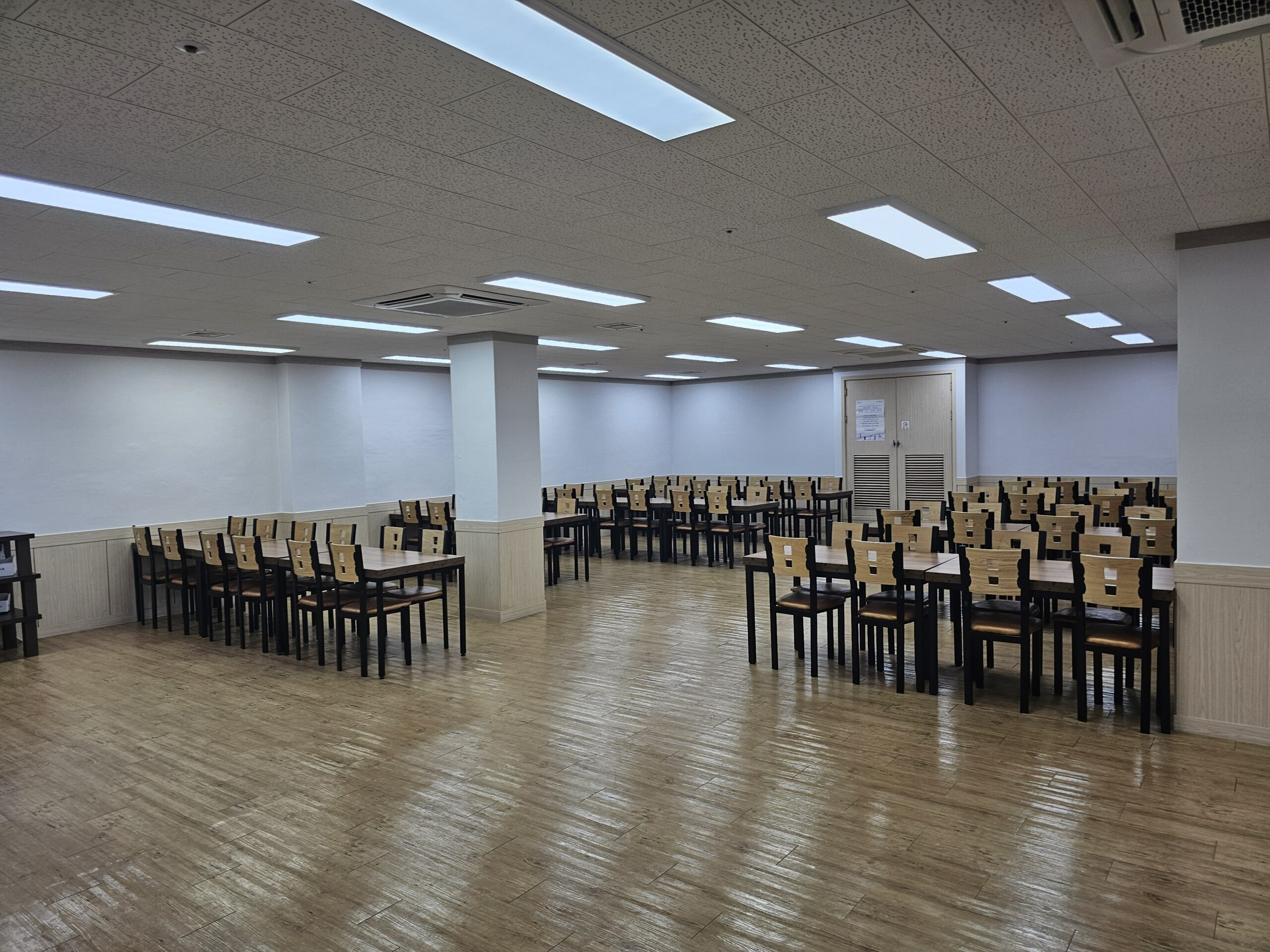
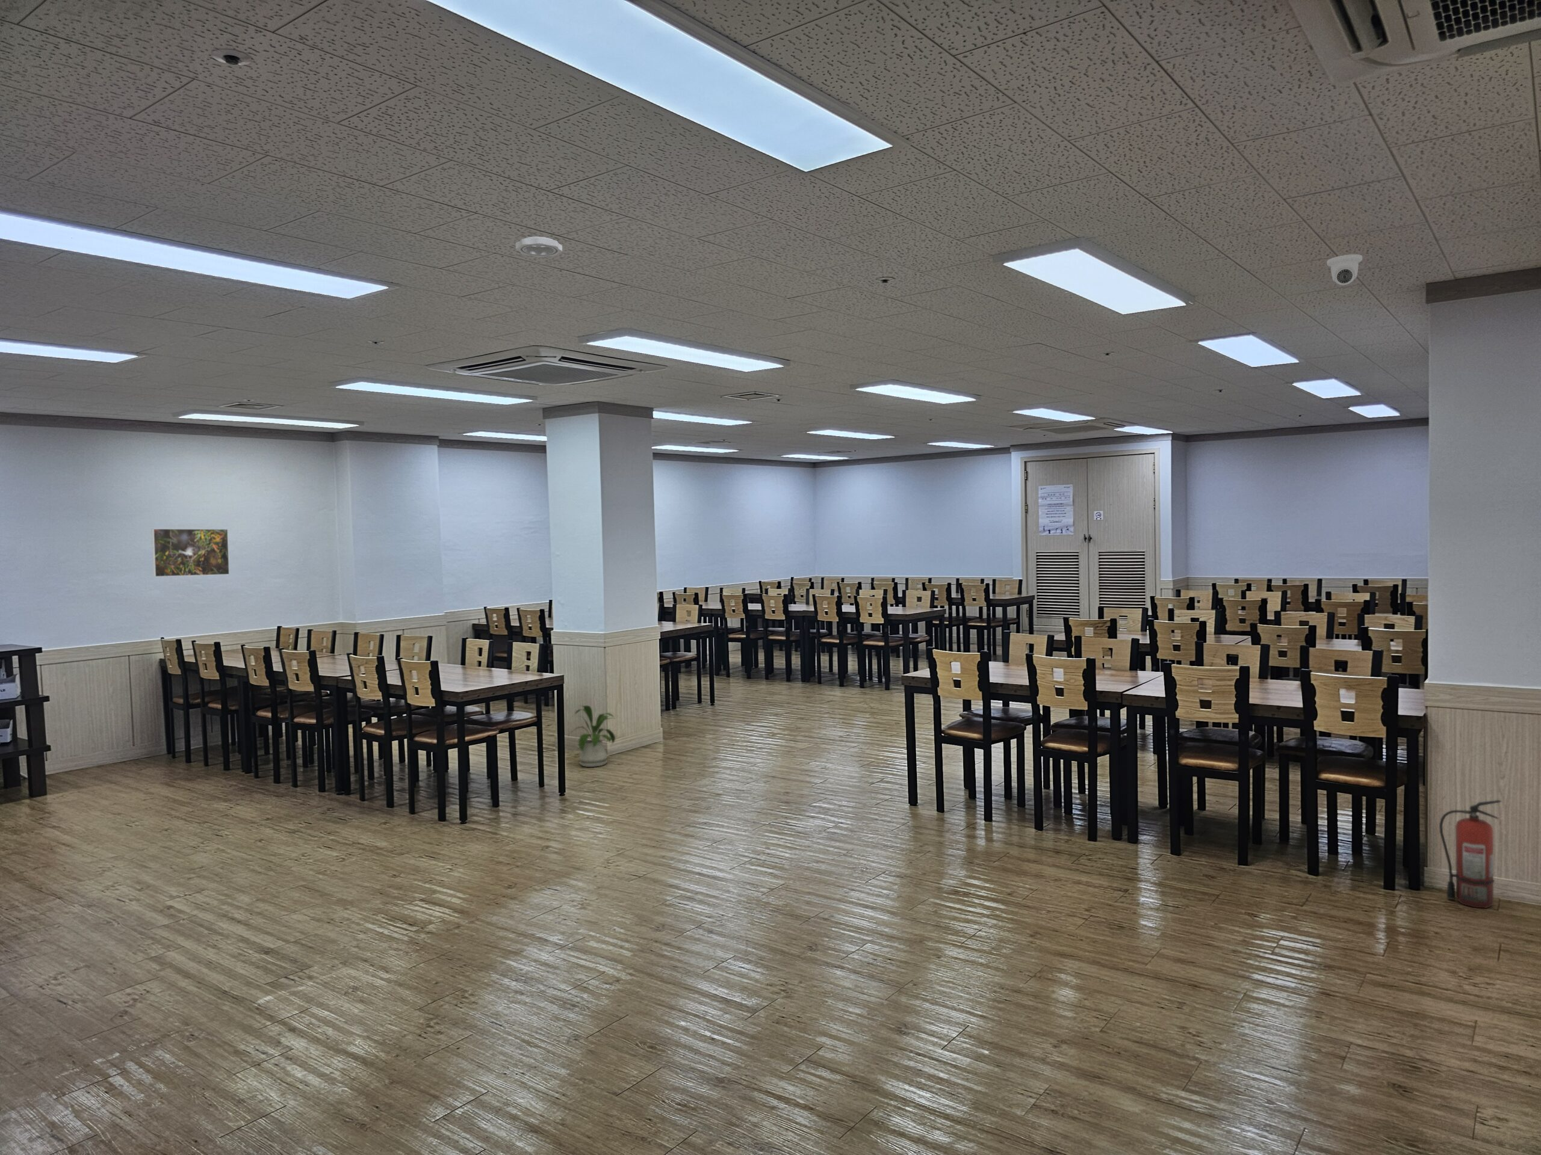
+ house plant [569,705,616,768]
+ fire extinguisher [1439,800,1502,909]
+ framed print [152,528,231,578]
+ smoke detector [516,235,563,257]
+ security camera [1326,254,1363,286]
